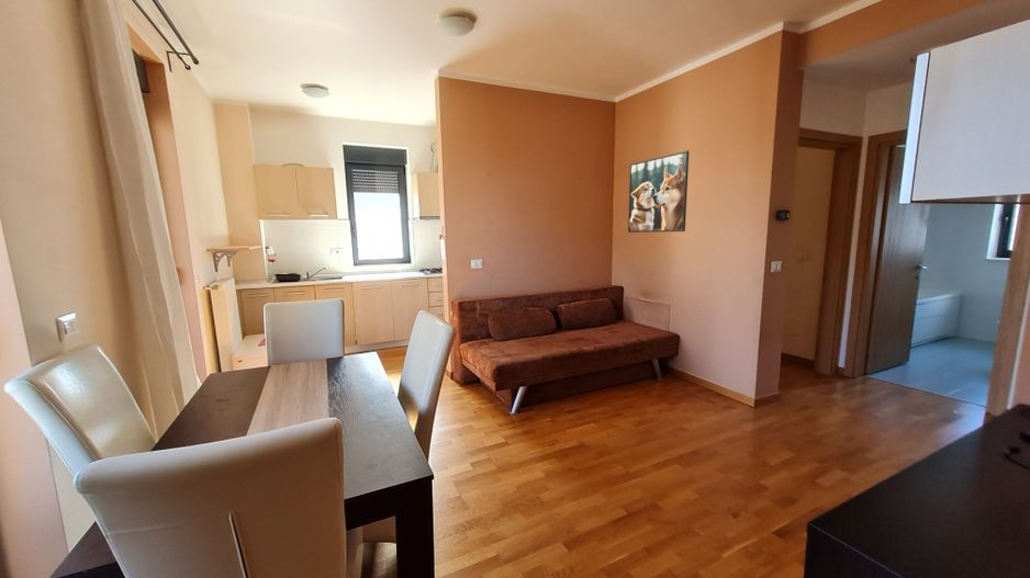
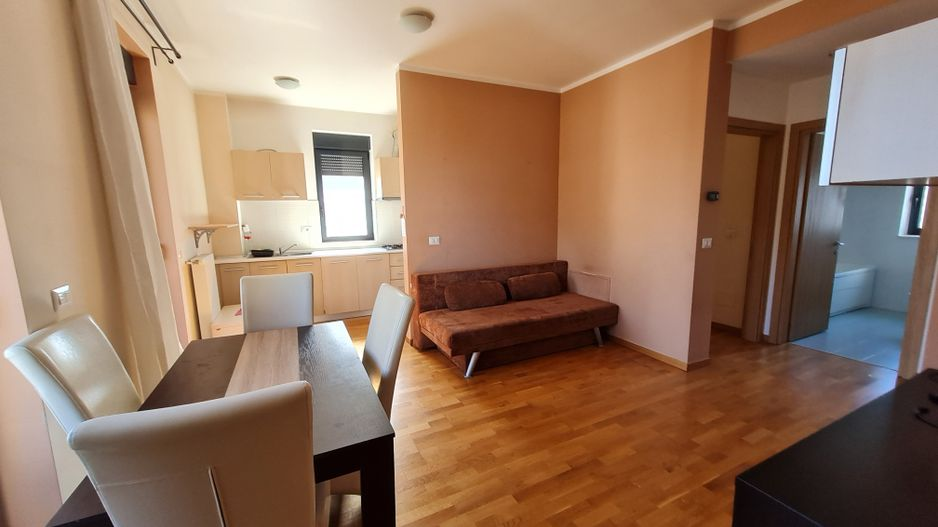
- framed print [627,149,690,234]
